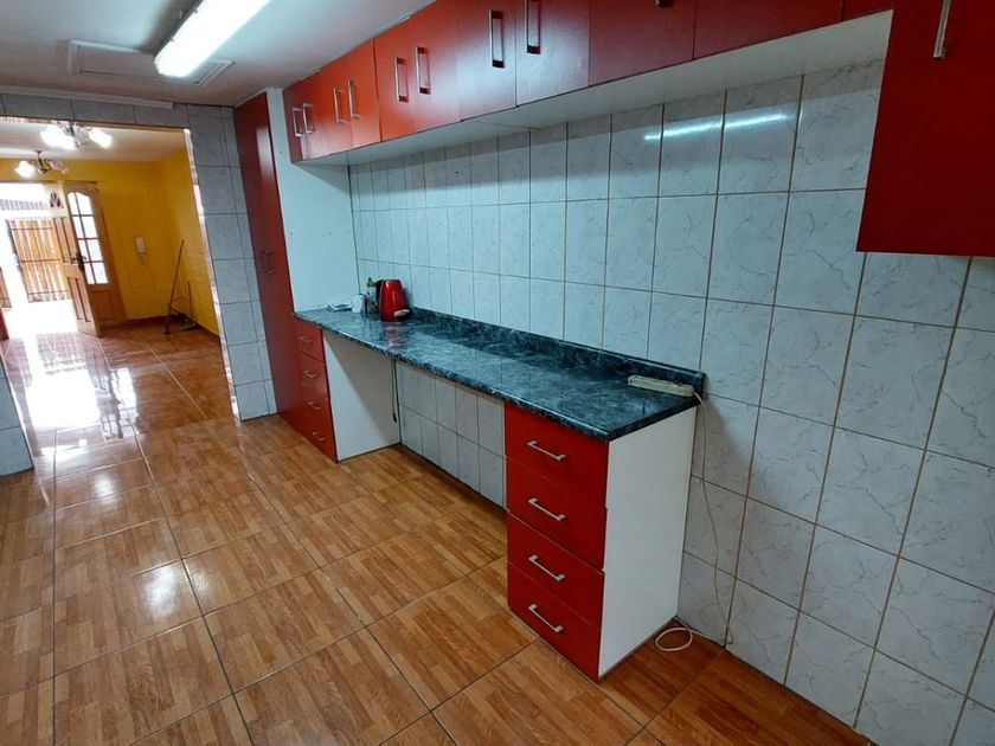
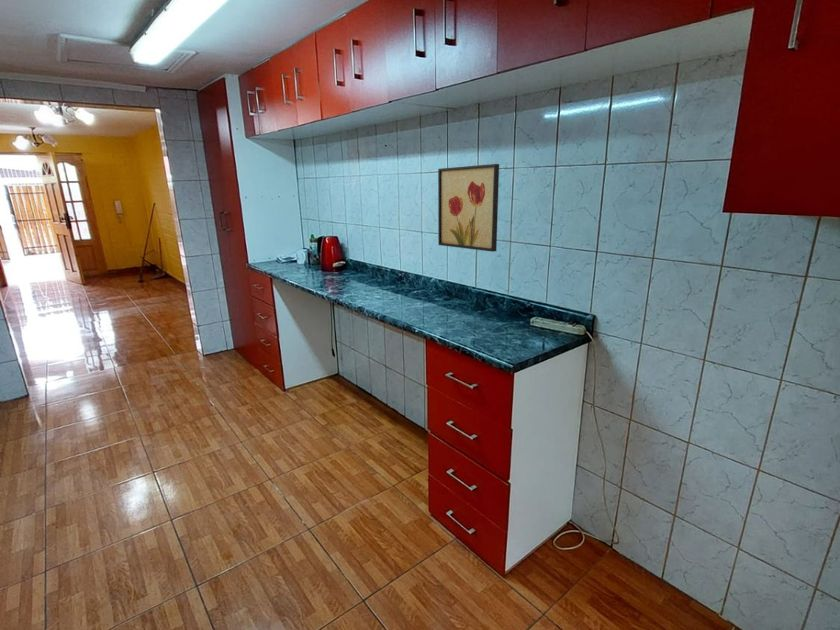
+ wall art [437,163,500,253]
